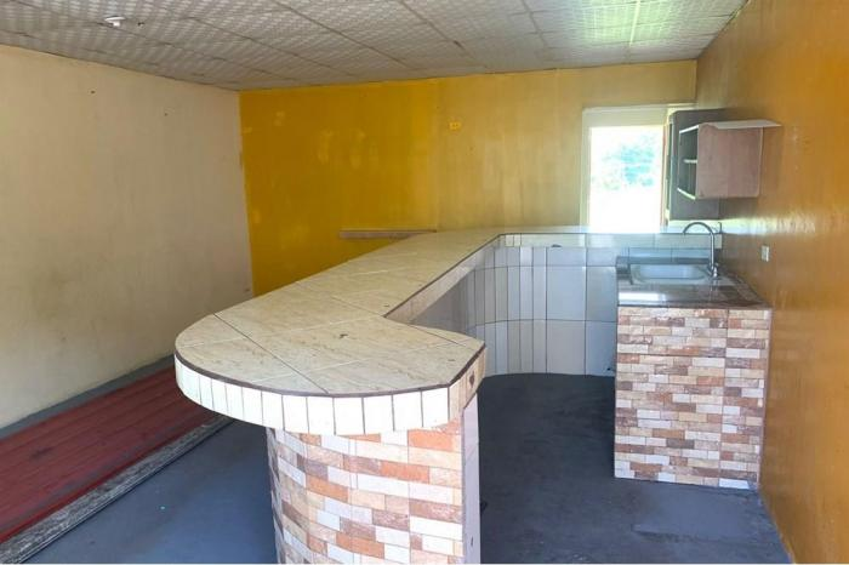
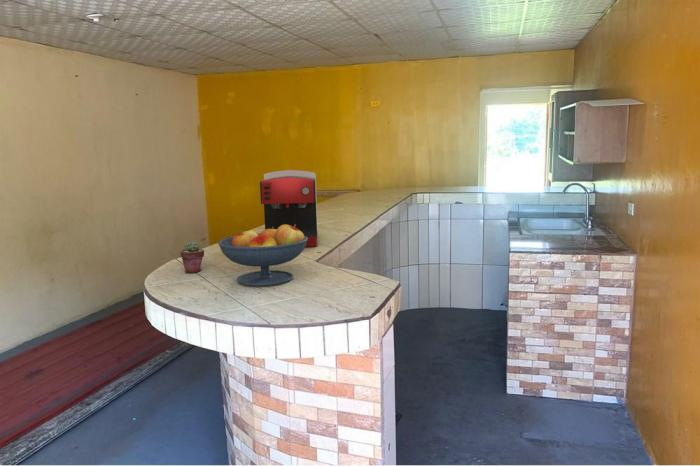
+ potted succulent [179,240,205,274]
+ coffee maker [259,169,319,248]
+ fruit bowl [217,224,308,287]
